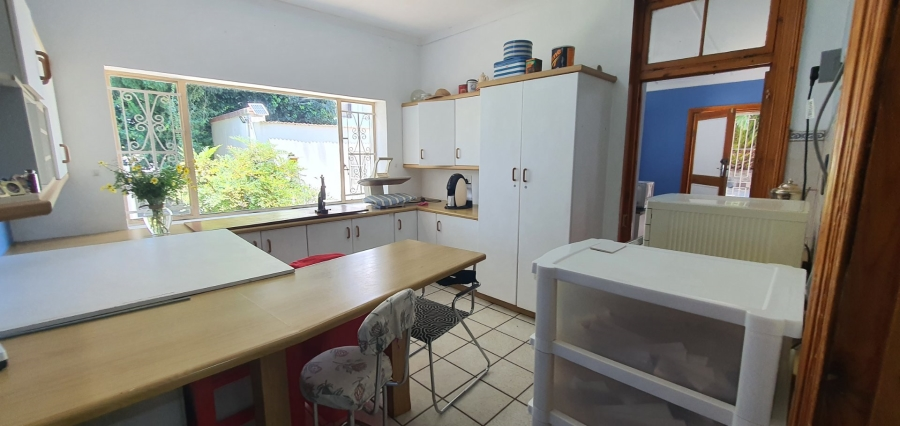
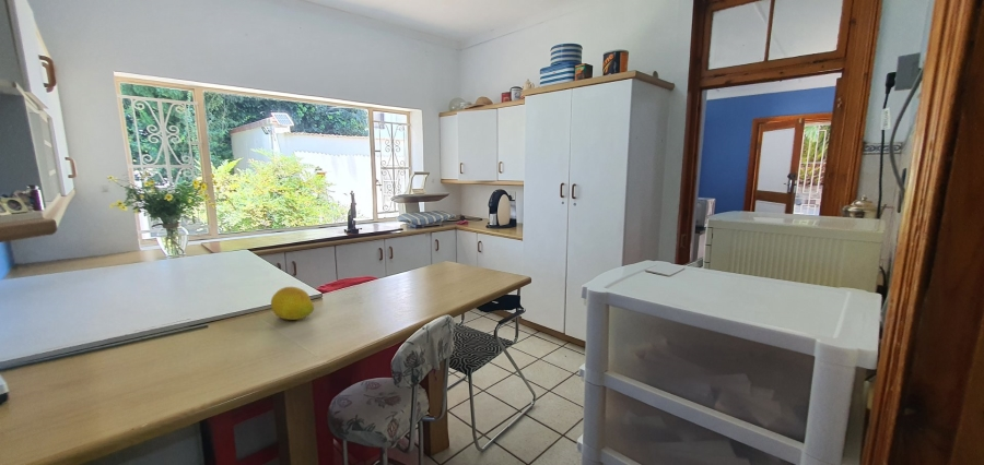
+ fruit [270,286,315,321]
